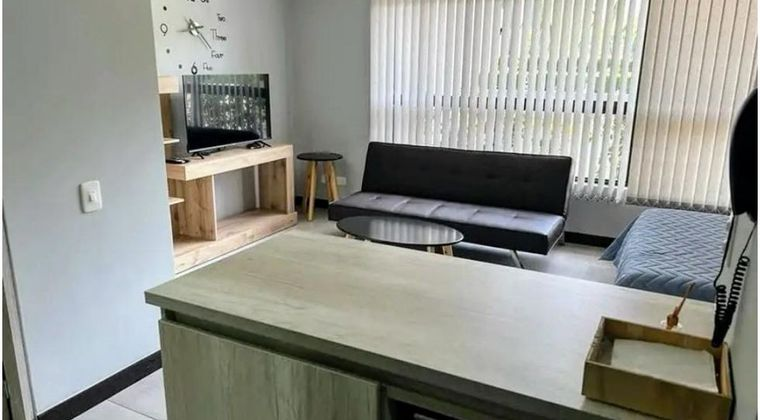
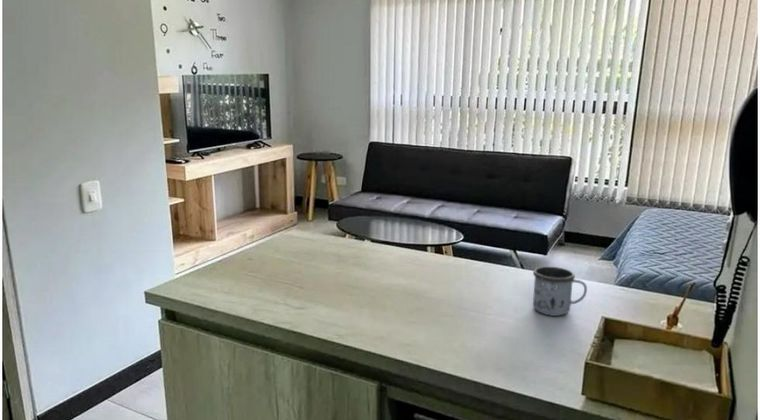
+ mug [532,266,588,317]
